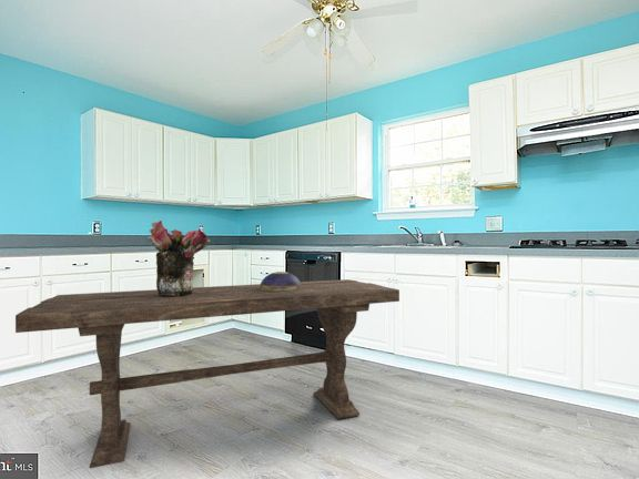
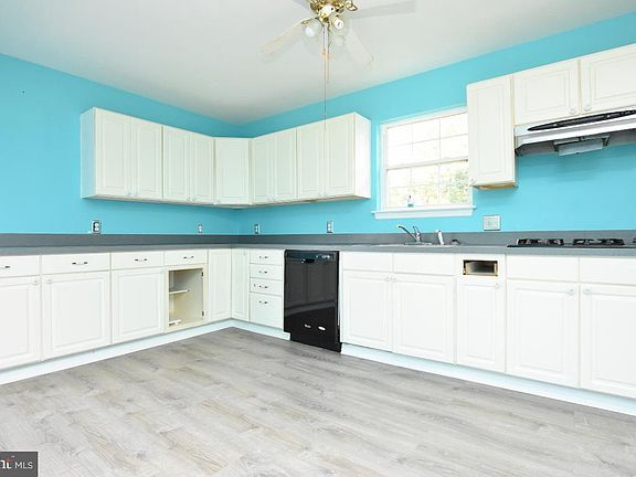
- dining table [14,278,400,469]
- bouquet [148,220,211,295]
- decorative bowl [260,271,302,292]
